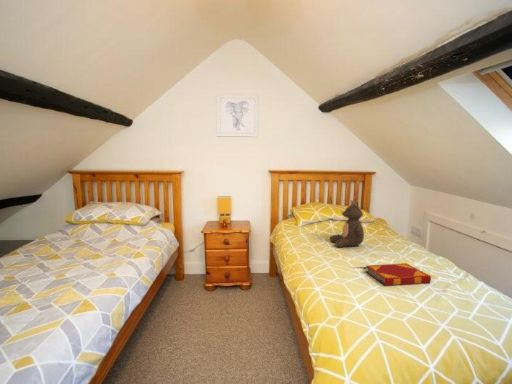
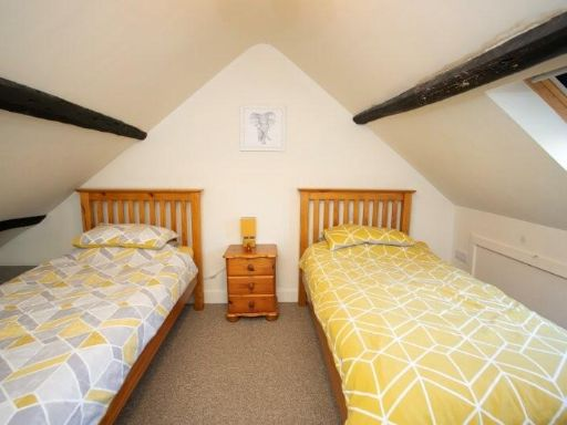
- hardback book [364,262,432,287]
- teddy bear [329,199,365,248]
